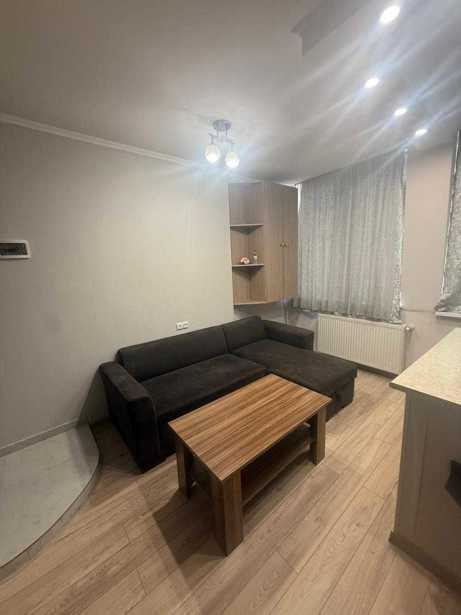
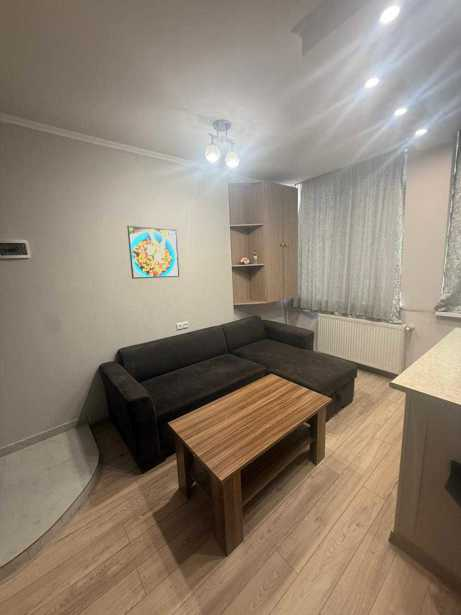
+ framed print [126,225,180,280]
